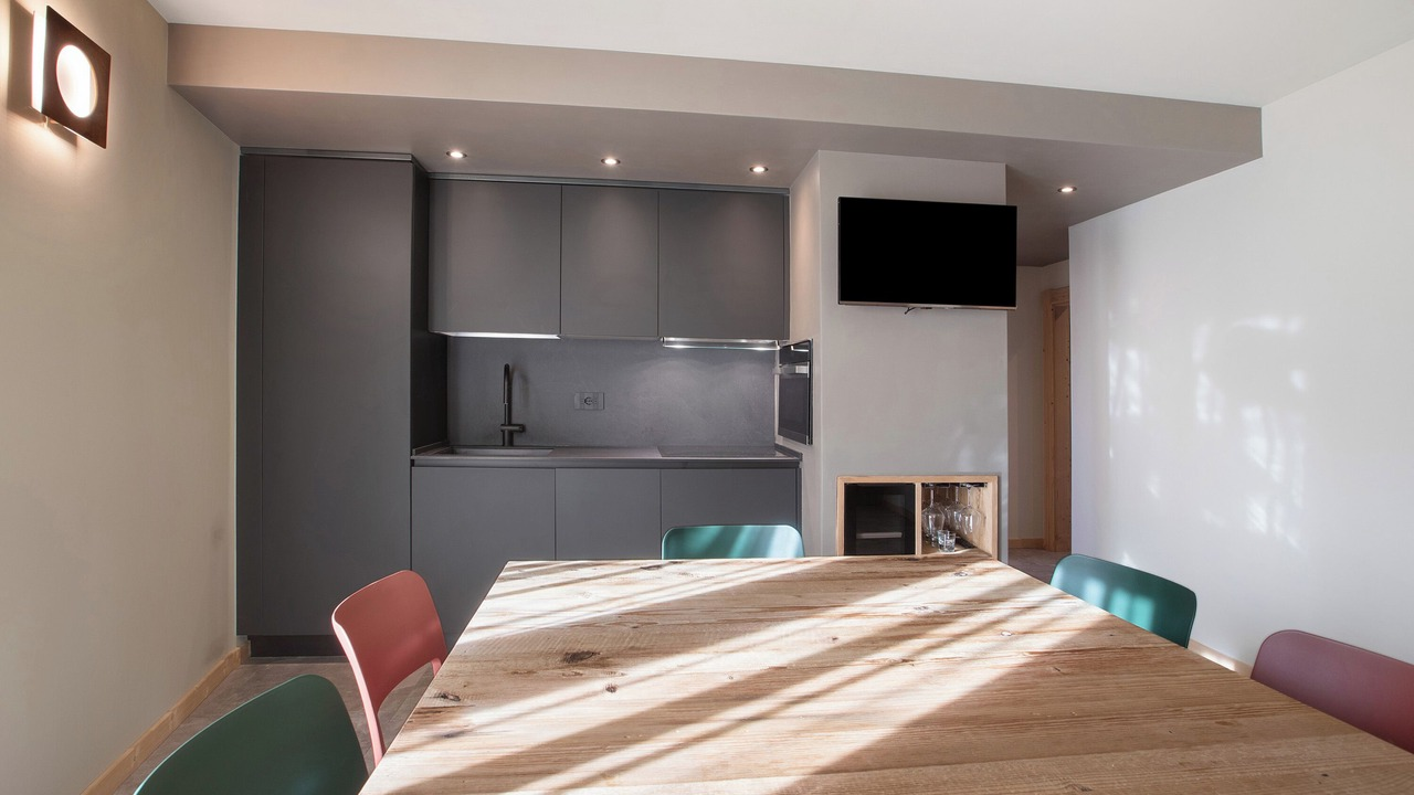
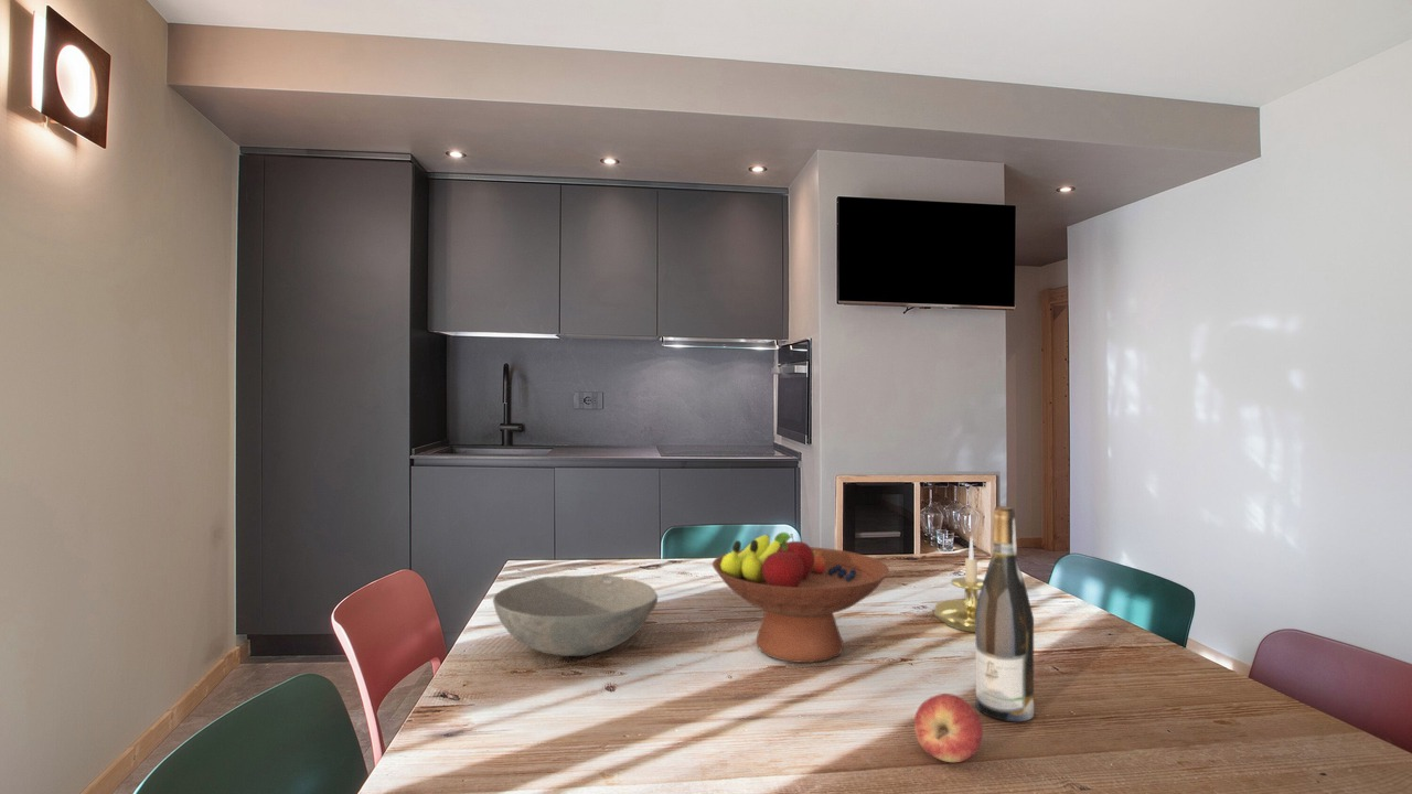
+ apple [913,693,984,763]
+ bowl [492,573,659,657]
+ wine bottle [974,505,1035,722]
+ candle holder [933,535,984,633]
+ fruit bowl [712,532,890,664]
